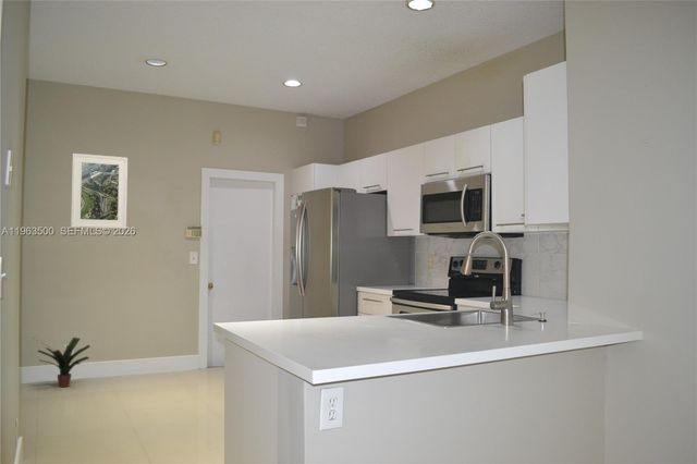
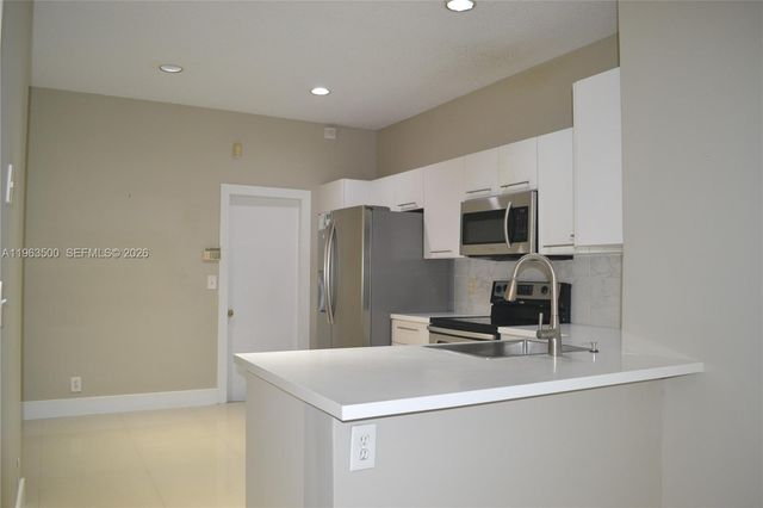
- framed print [70,152,129,230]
- potted plant [32,337,91,388]
